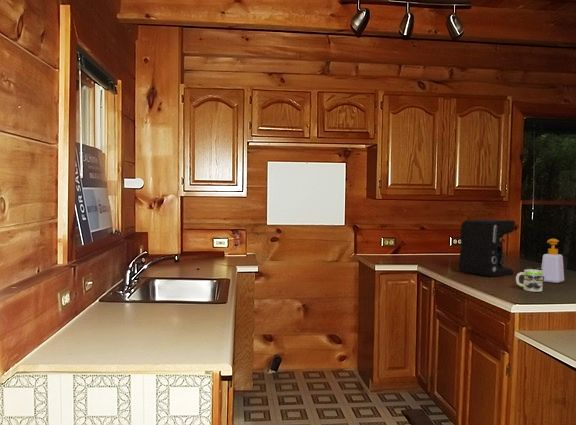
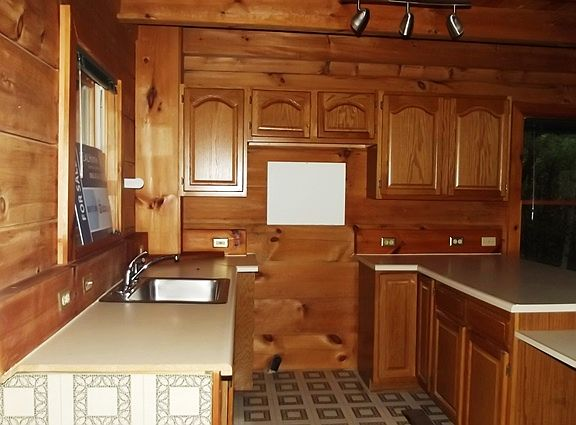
- coffee maker [458,218,516,277]
- mug [515,266,545,293]
- soap bottle [540,238,565,284]
